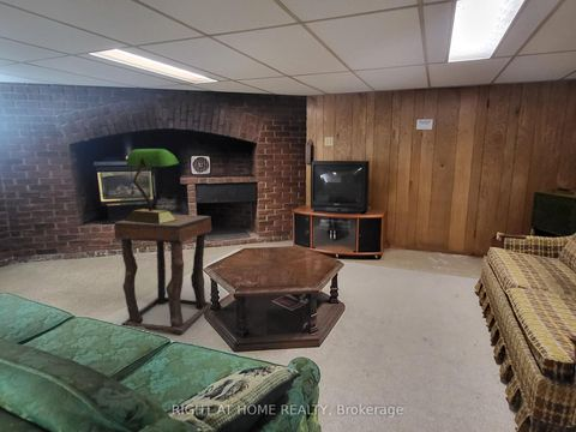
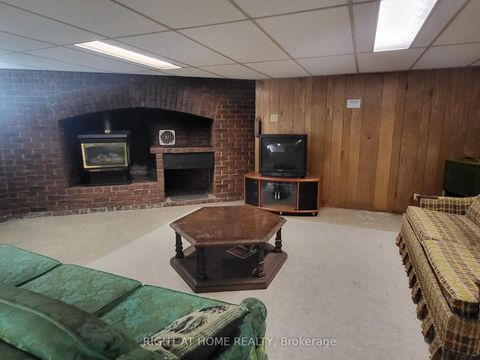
- side table [113,214,212,335]
- table lamp [124,148,180,224]
